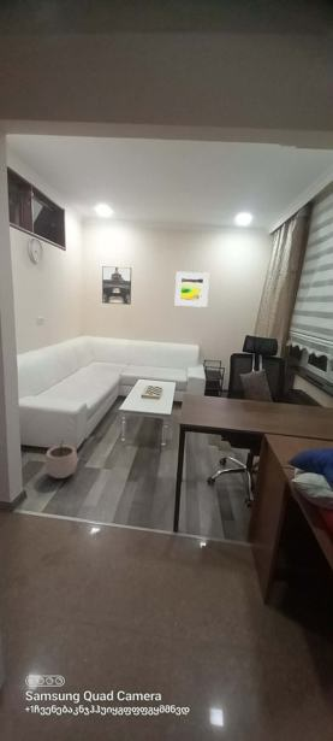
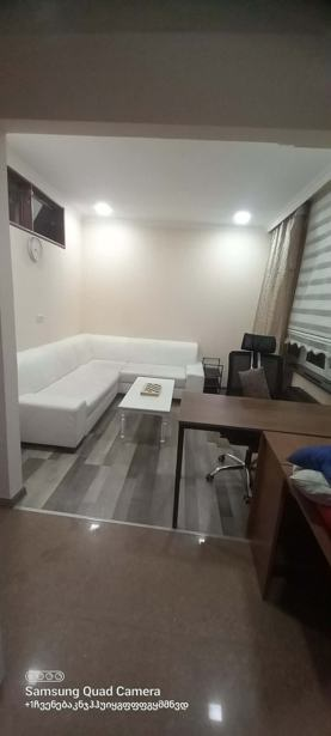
- plant pot [43,442,78,480]
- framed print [173,271,210,308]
- wall art [101,265,132,306]
